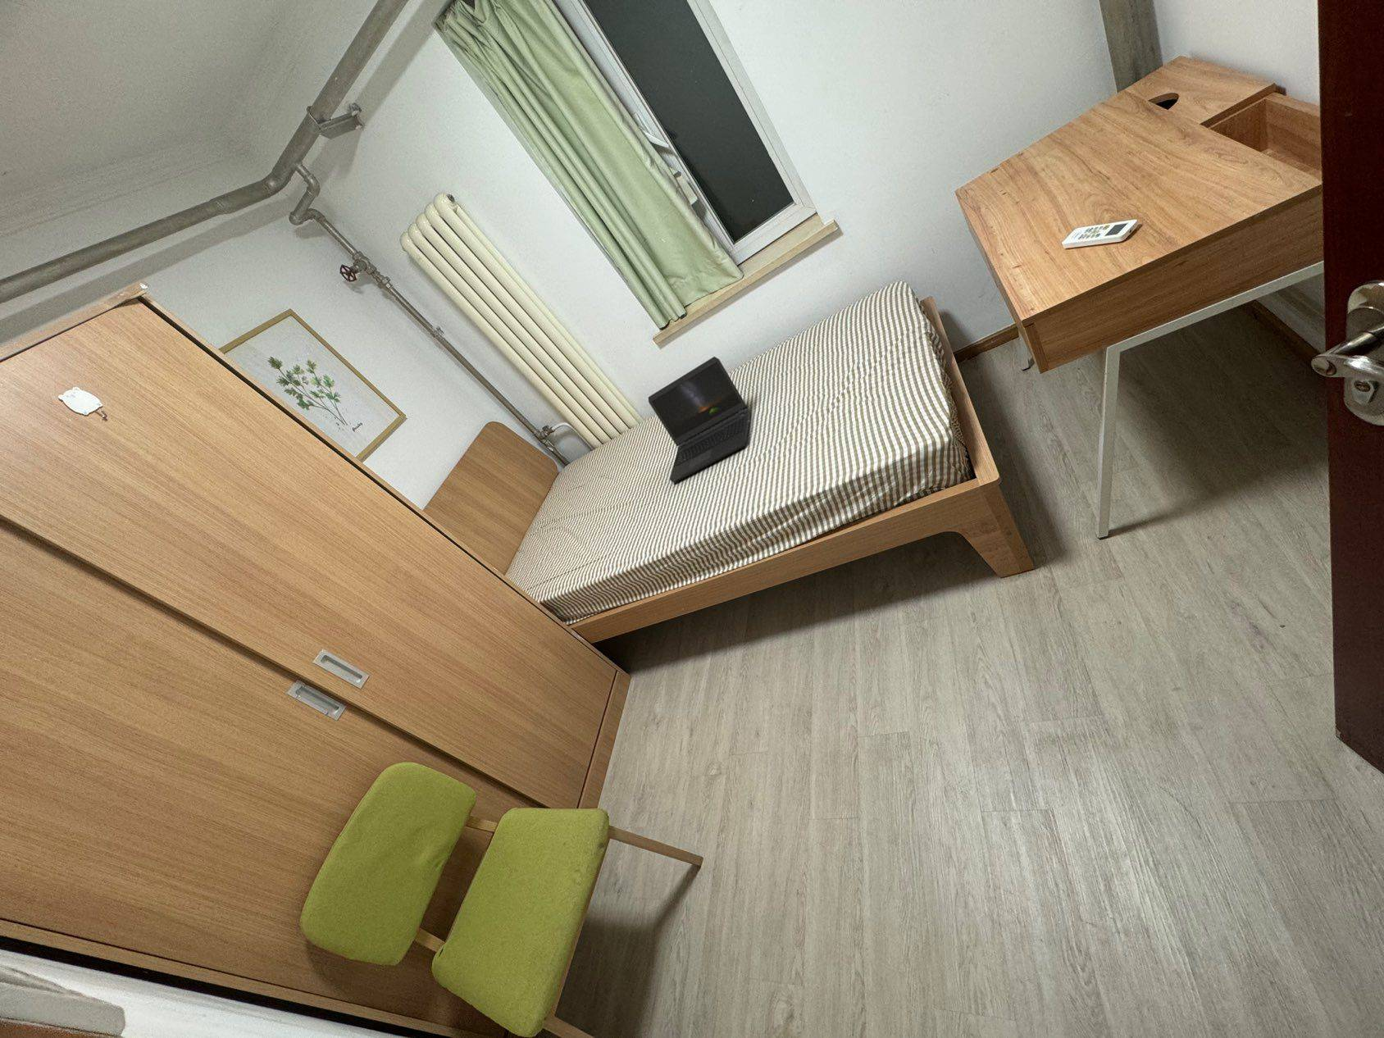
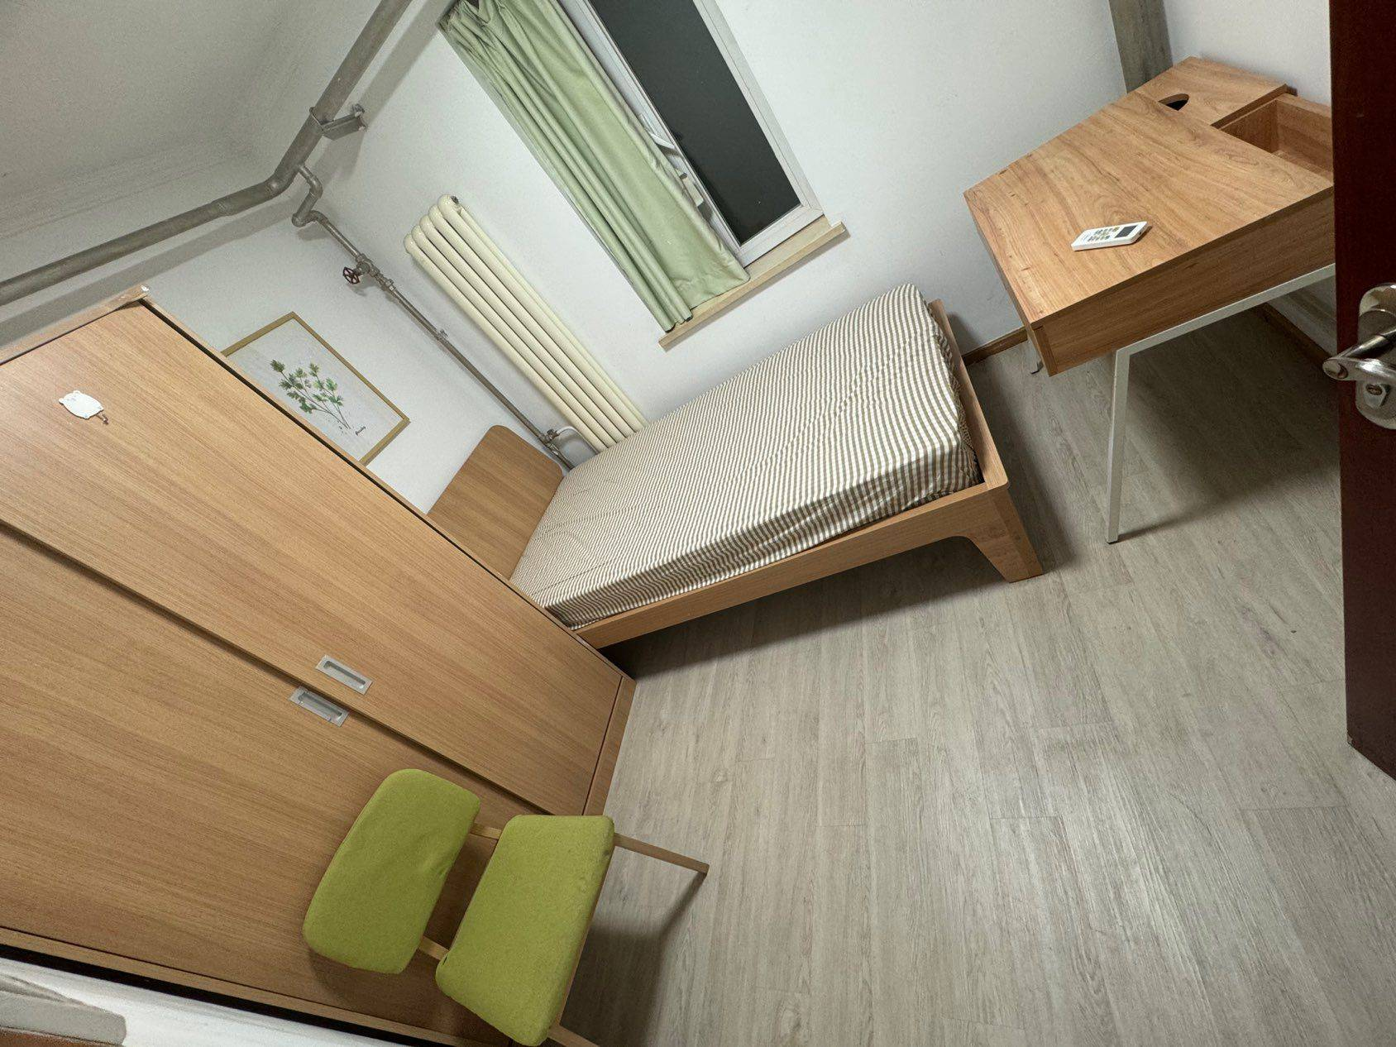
- laptop computer [647,355,751,483]
